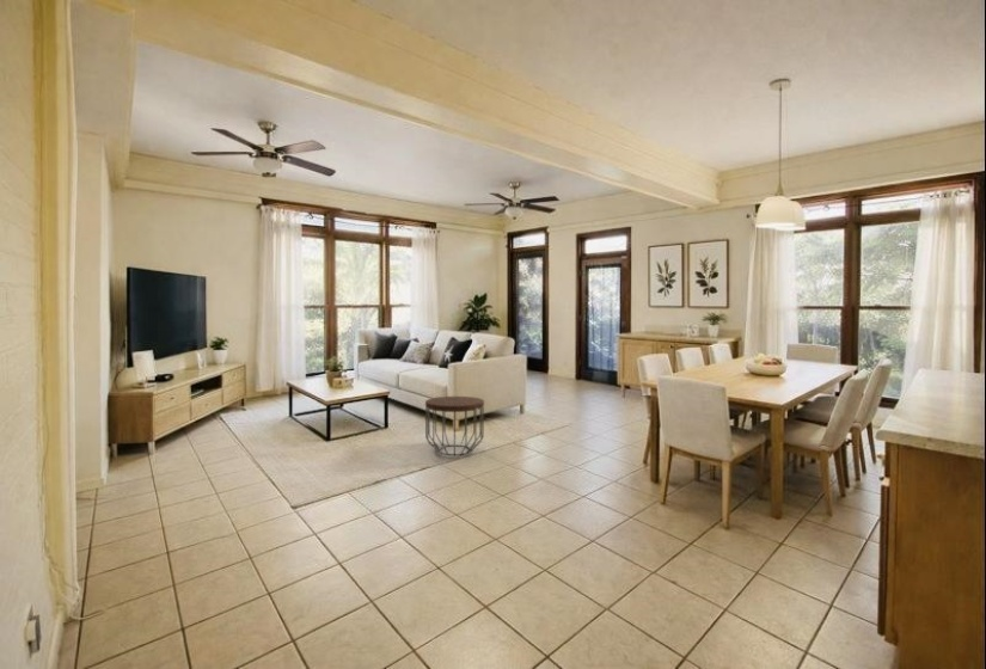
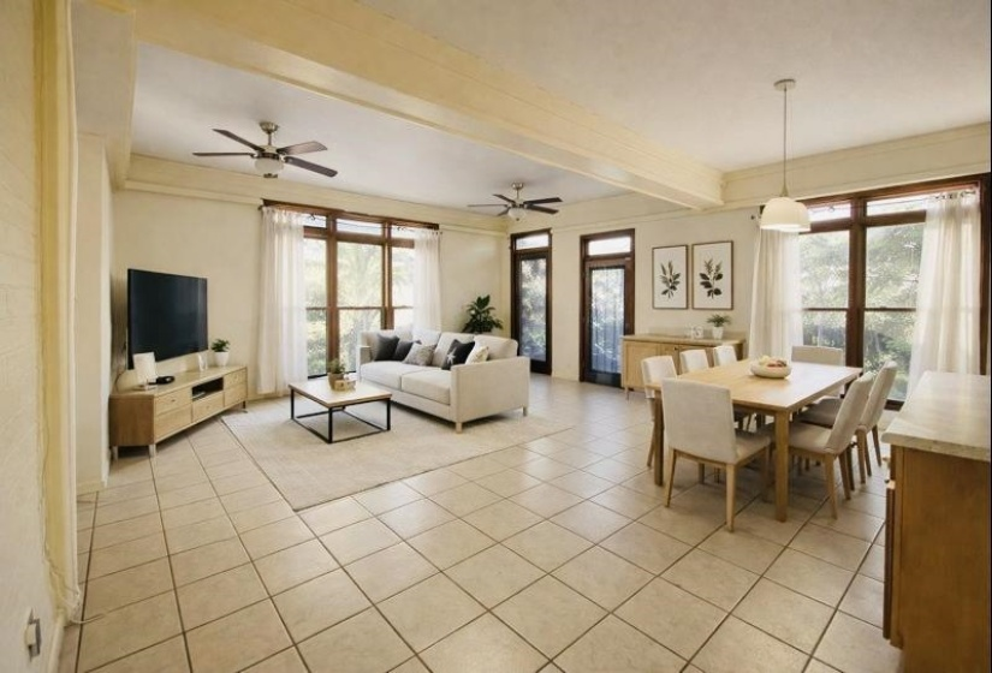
- side table [424,395,485,456]
